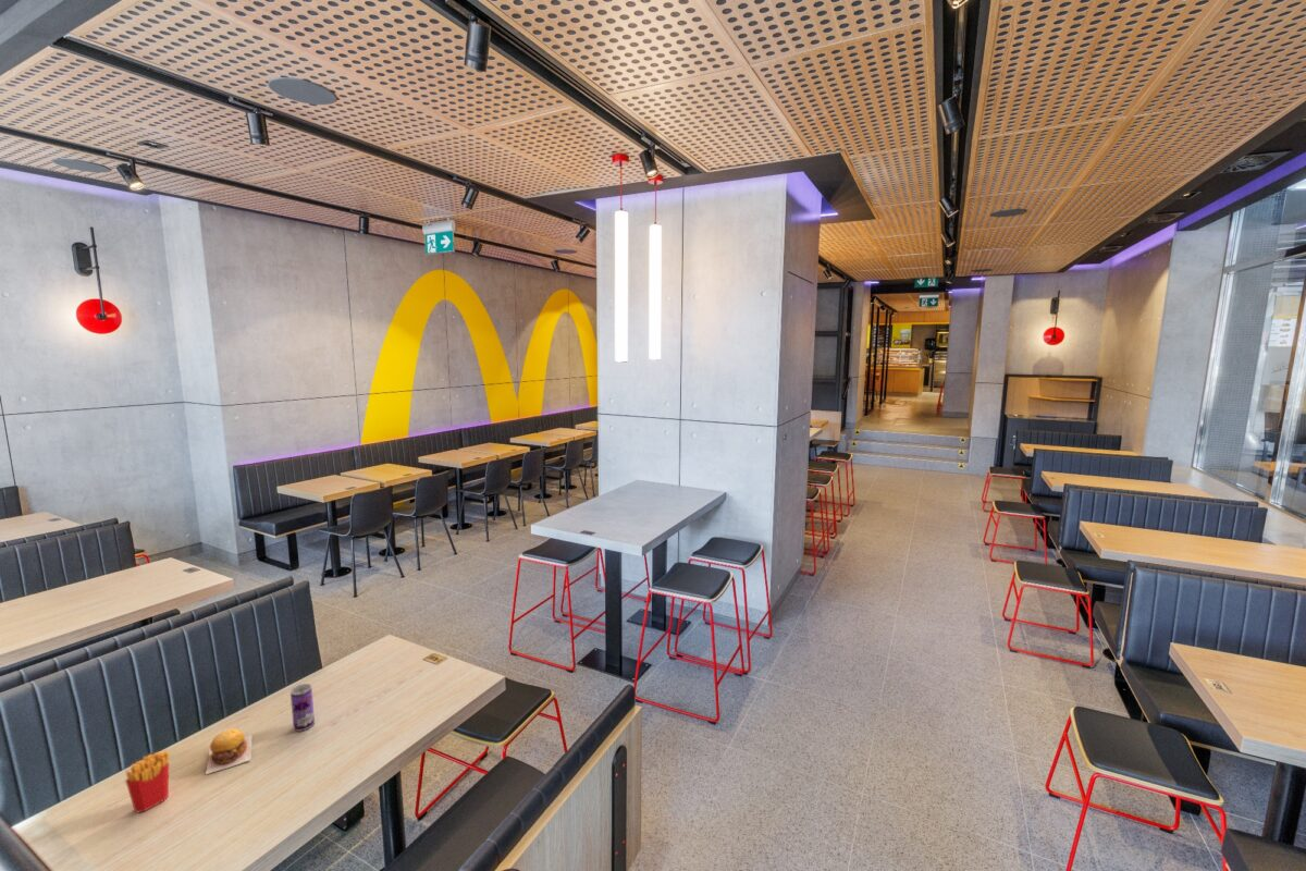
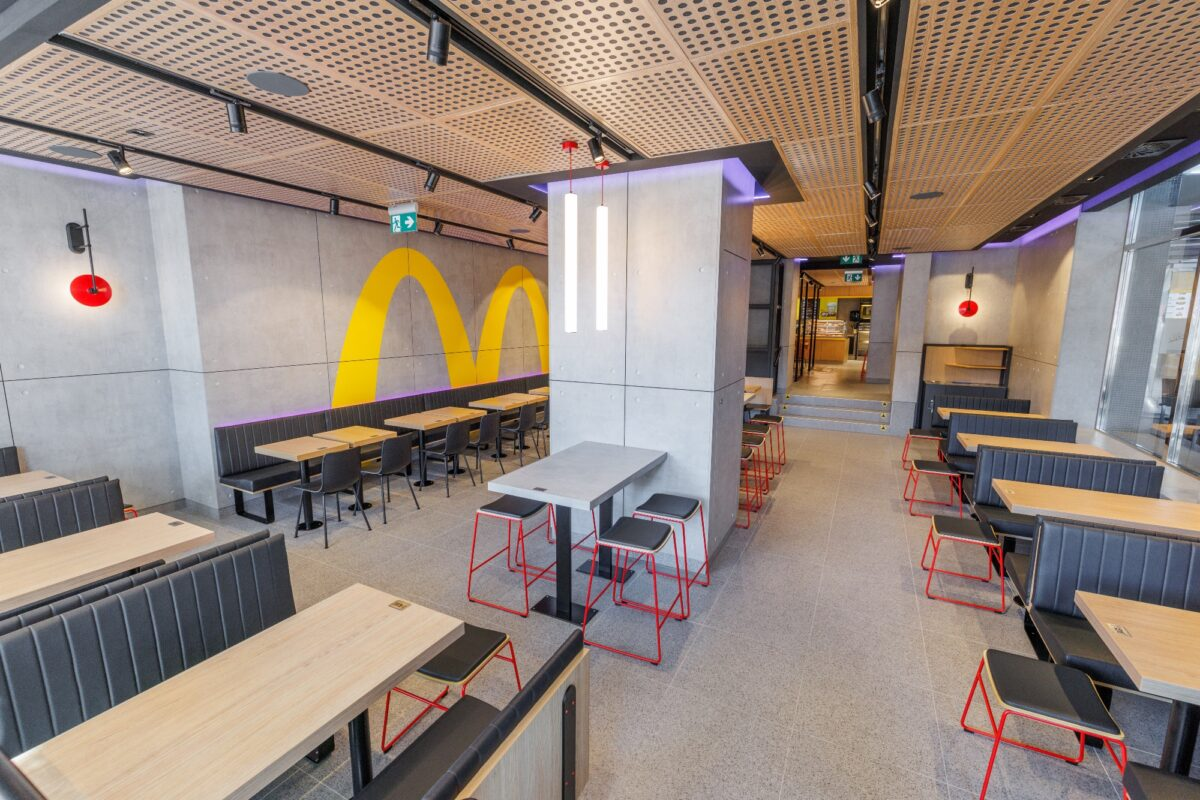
- beverage can [289,683,316,733]
- hamburger [205,727,254,775]
- french fries [124,749,171,814]
